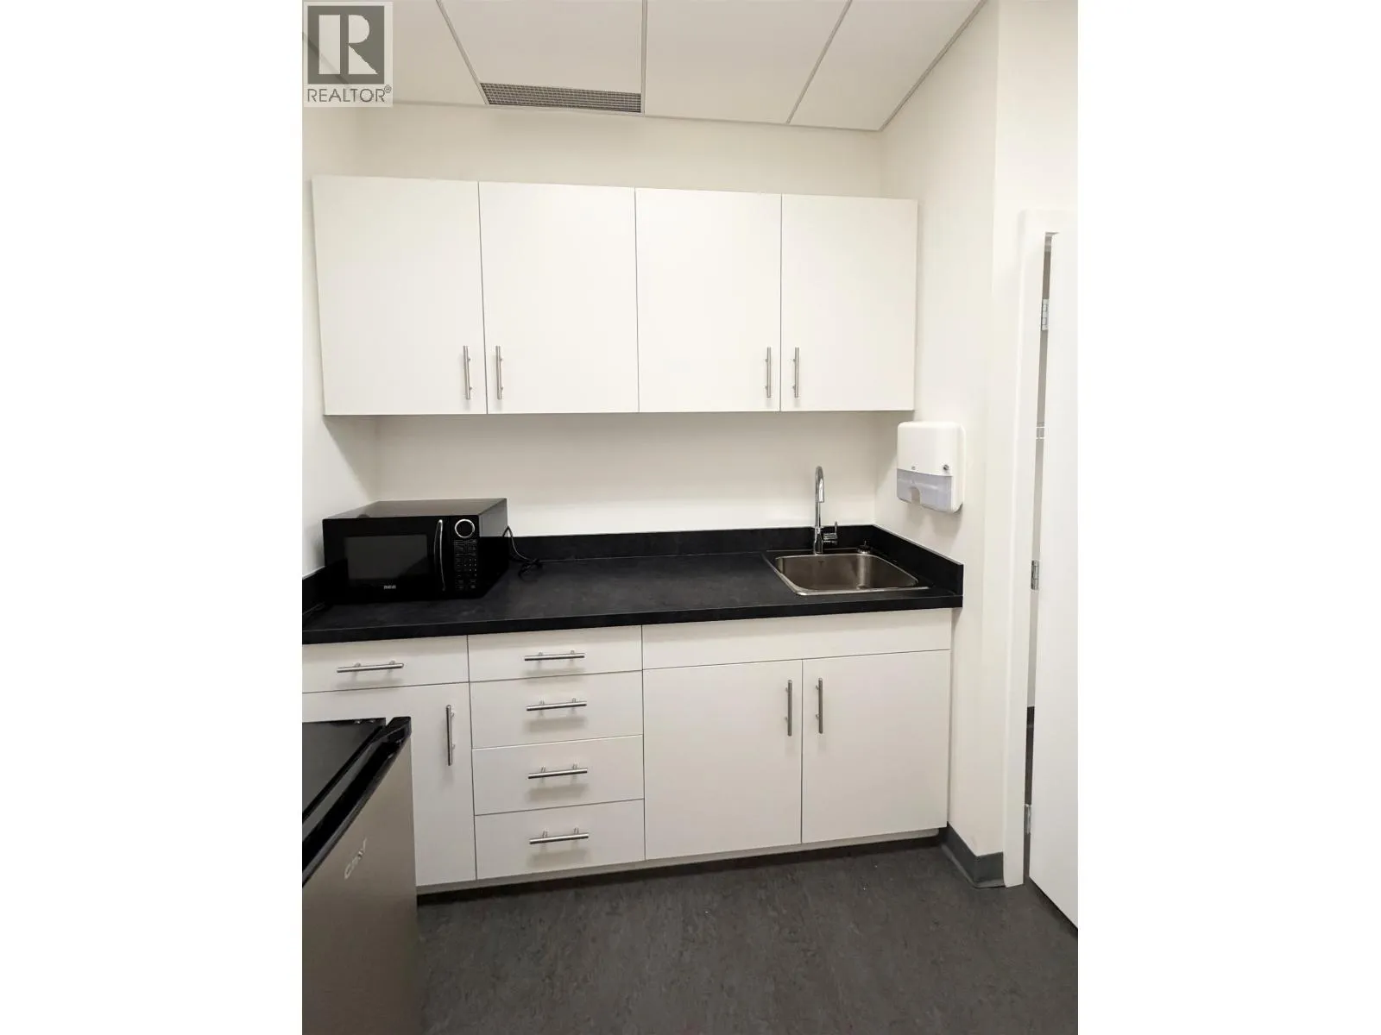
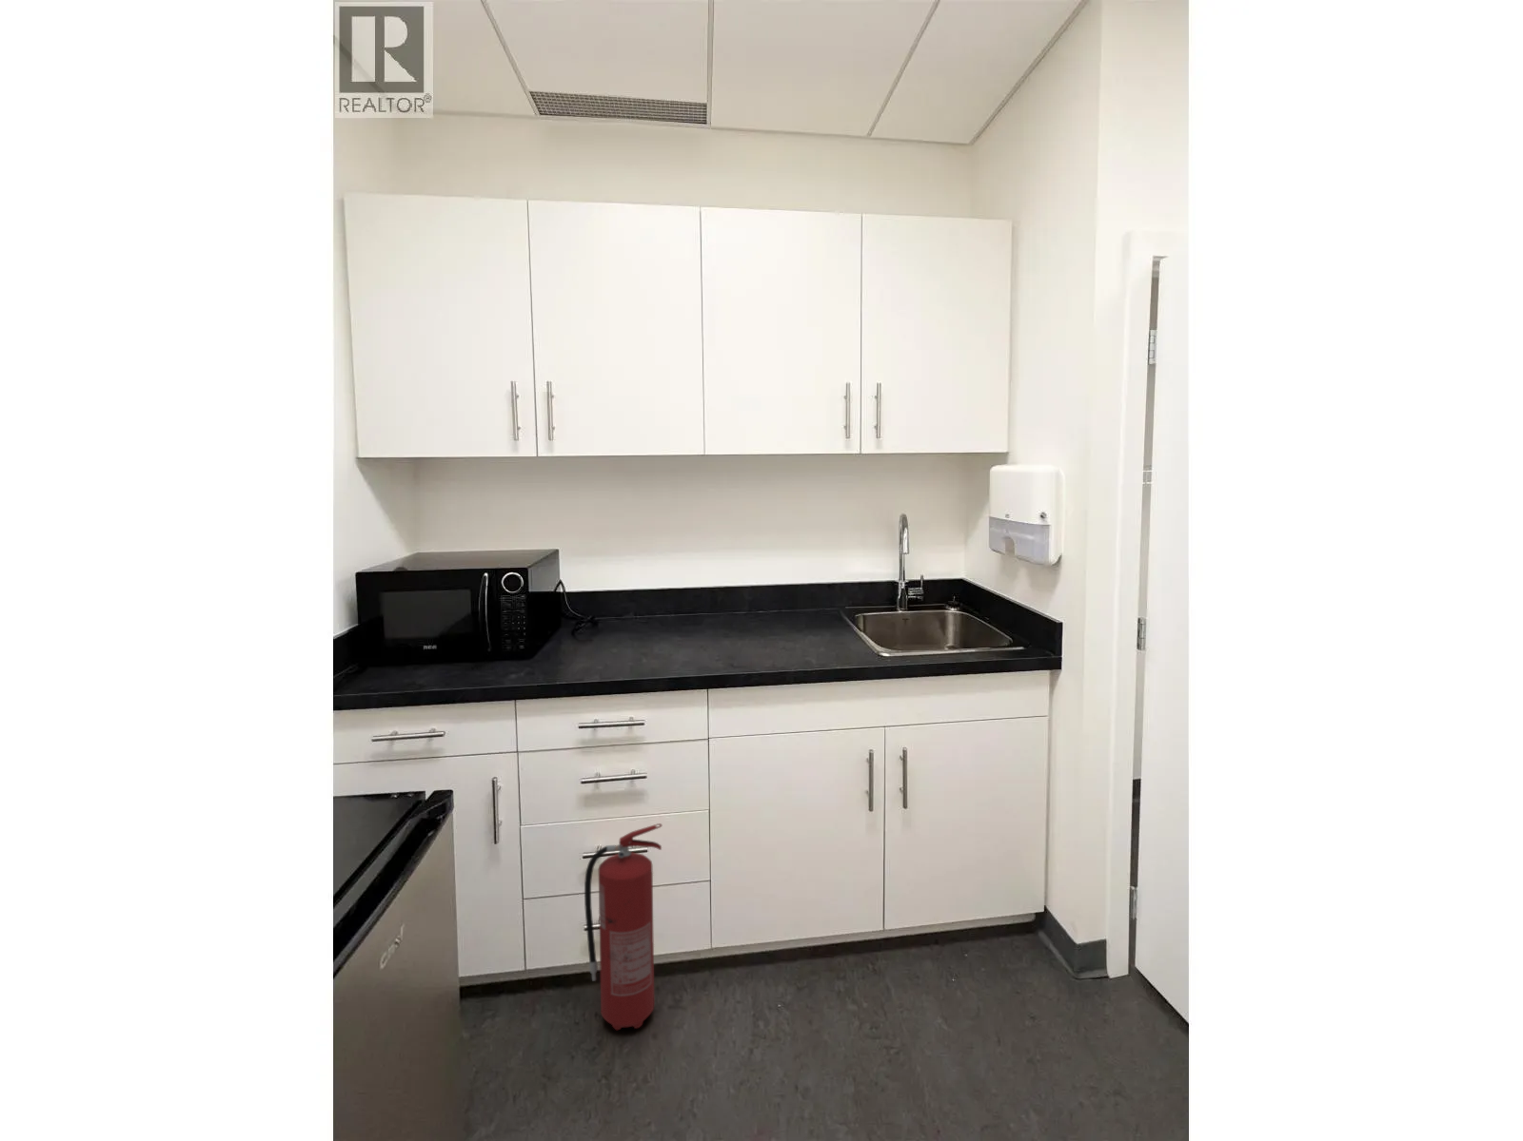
+ fire extinguisher [584,822,662,1031]
